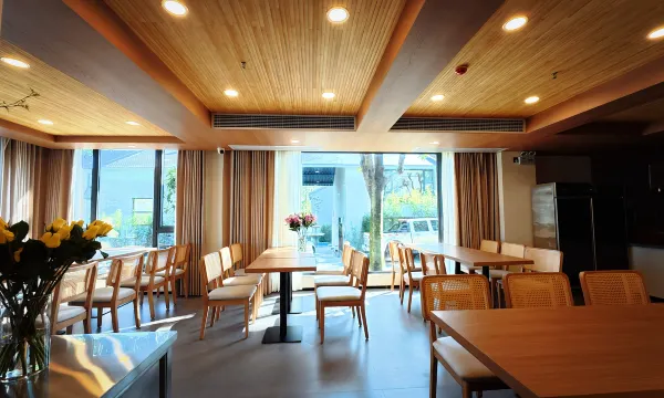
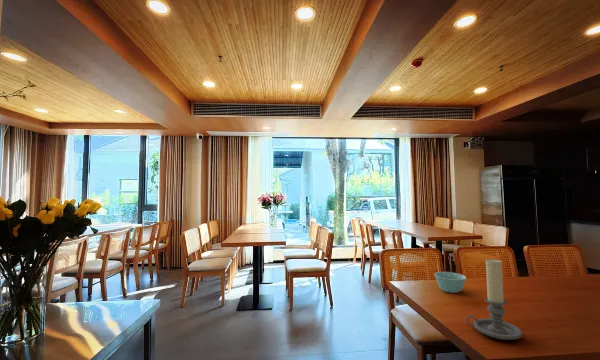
+ candle holder [465,258,523,341]
+ bowl [434,271,467,294]
